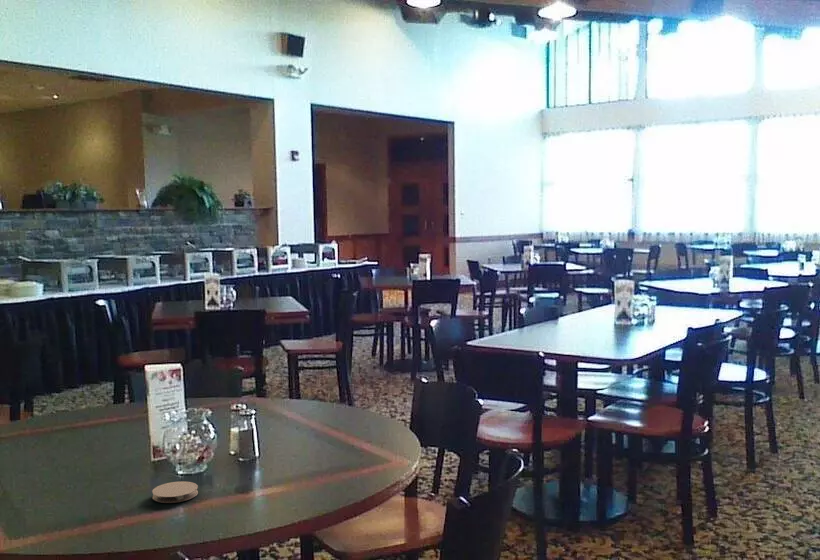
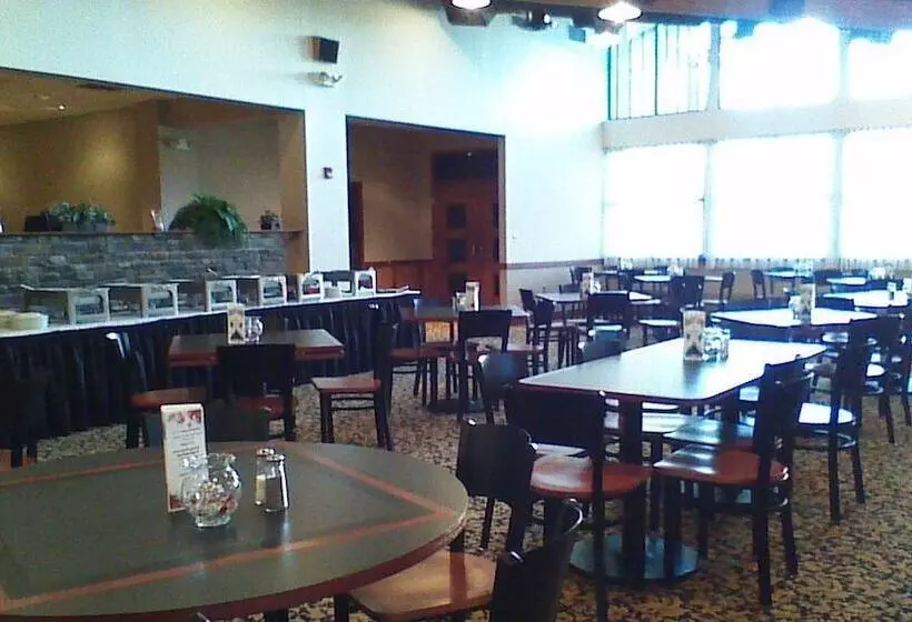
- coaster [151,480,199,504]
